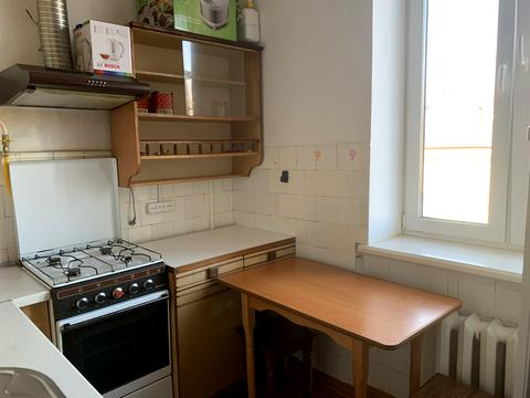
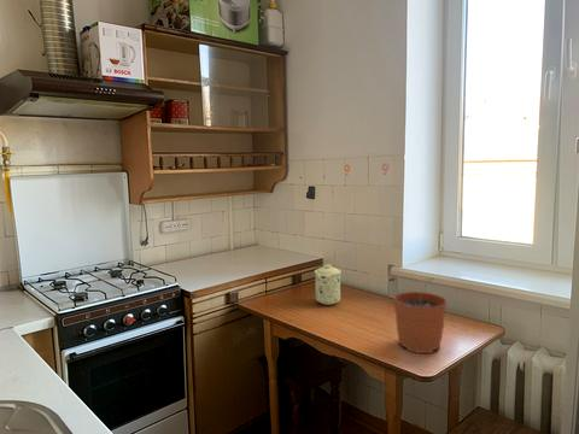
+ mug [314,263,343,306]
+ plant pot [393,276,449,354]
